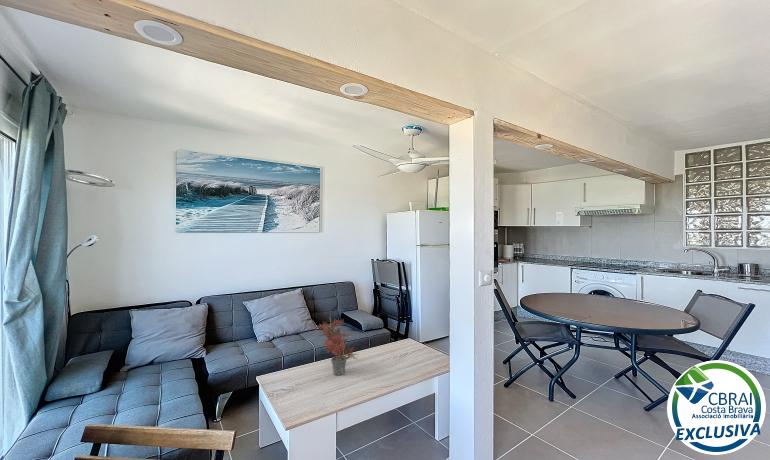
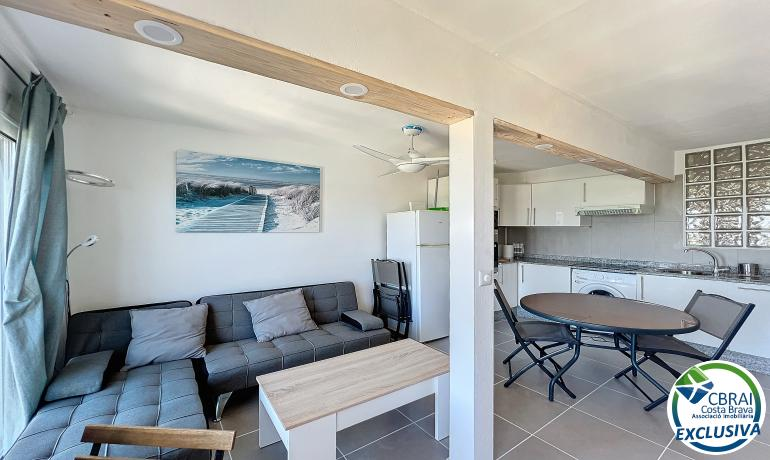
- potted plant [316,310,360,376]
